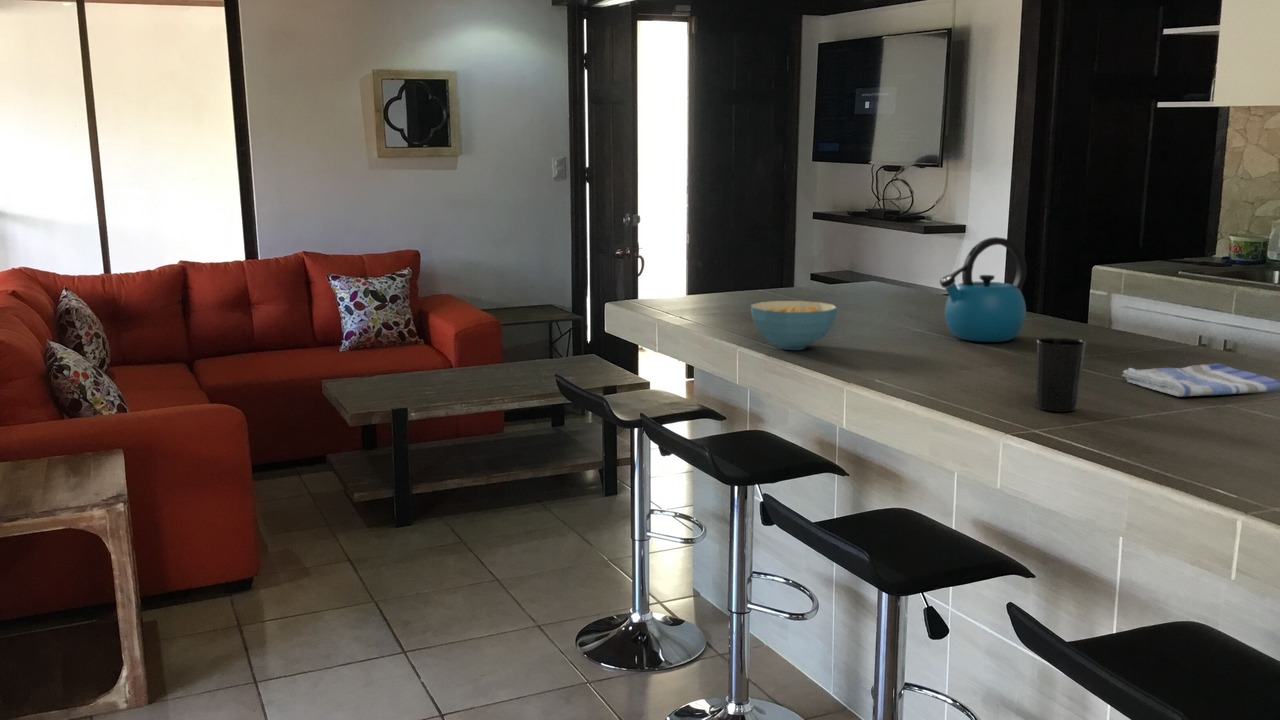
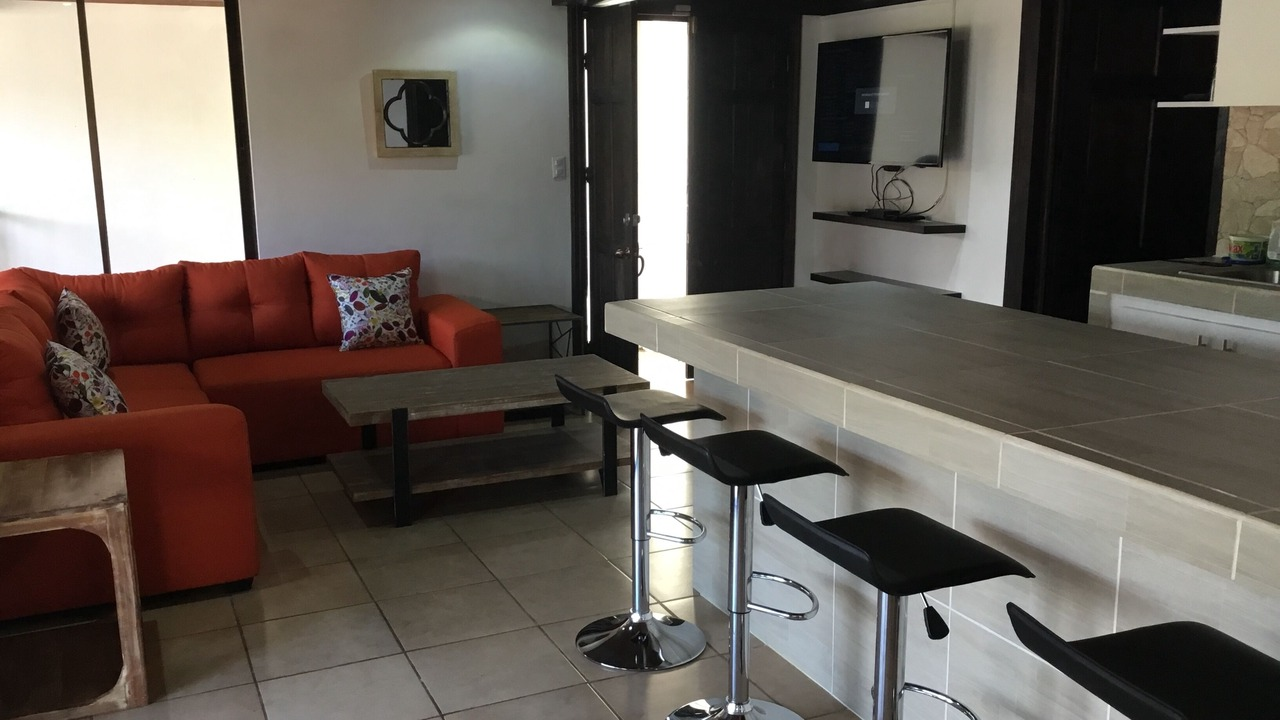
- cereal bowl [750,300,838,351]
- dish towel [1121,363,1280,397]
- cup [1036,337,1087,413]
- kettle [938,236,1027,343]
